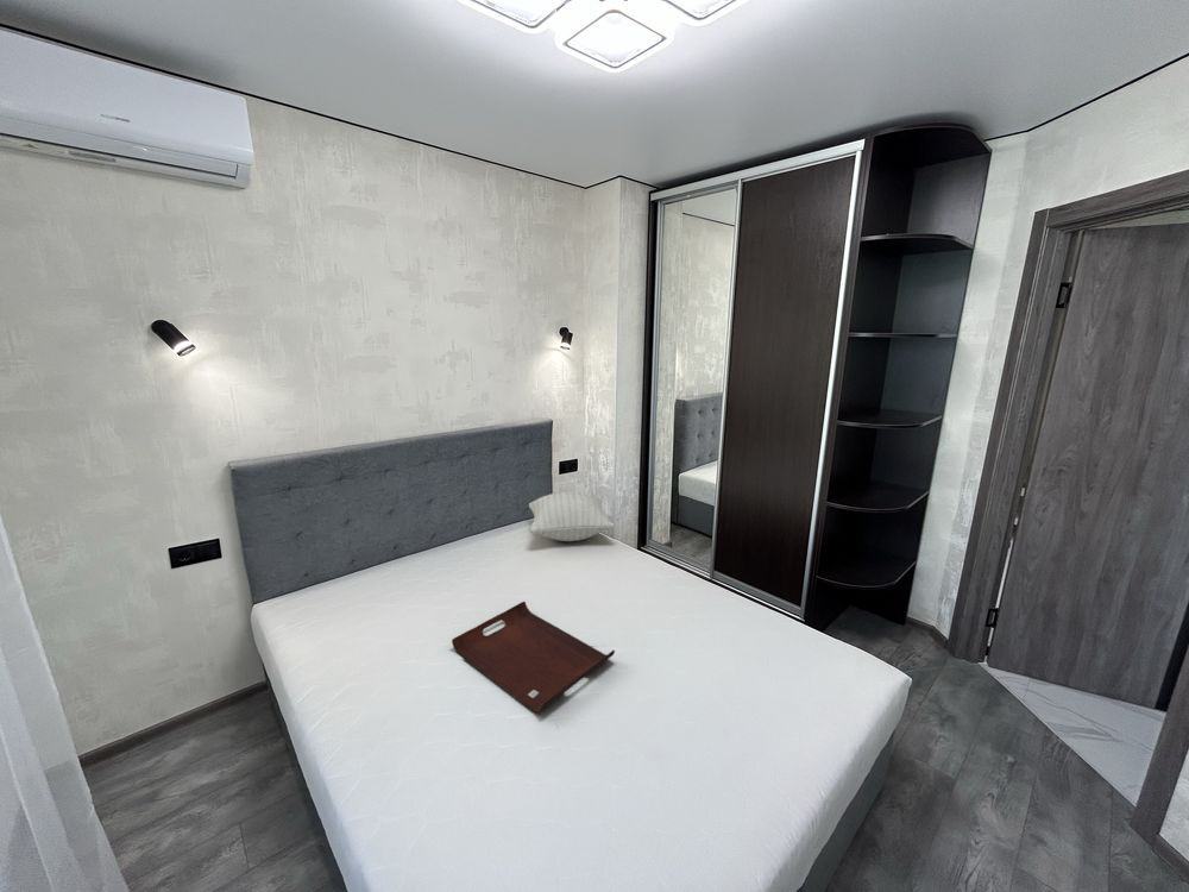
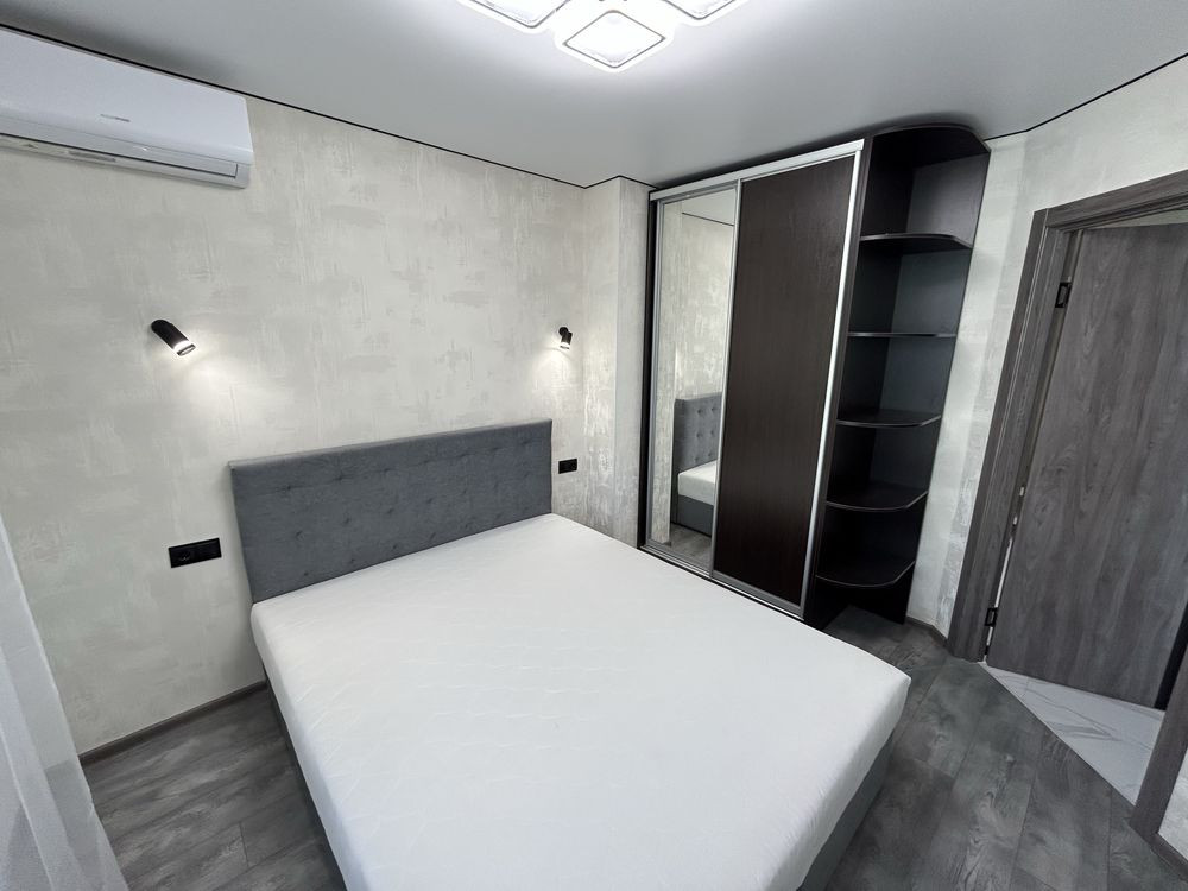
- pillow [528,491,615,542]
- serving tray [451,601,616,714]
